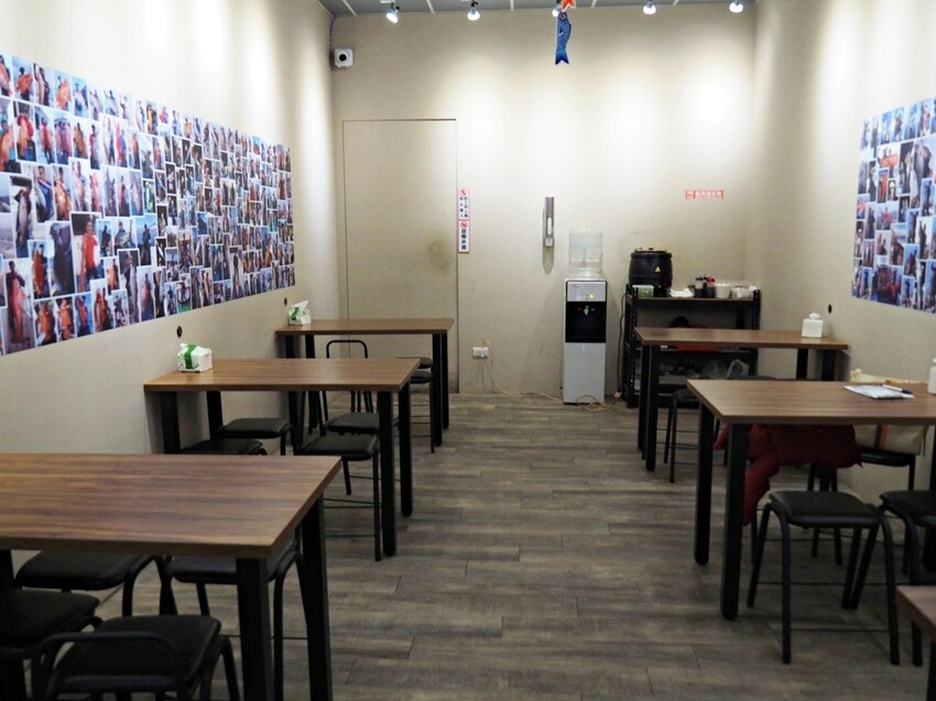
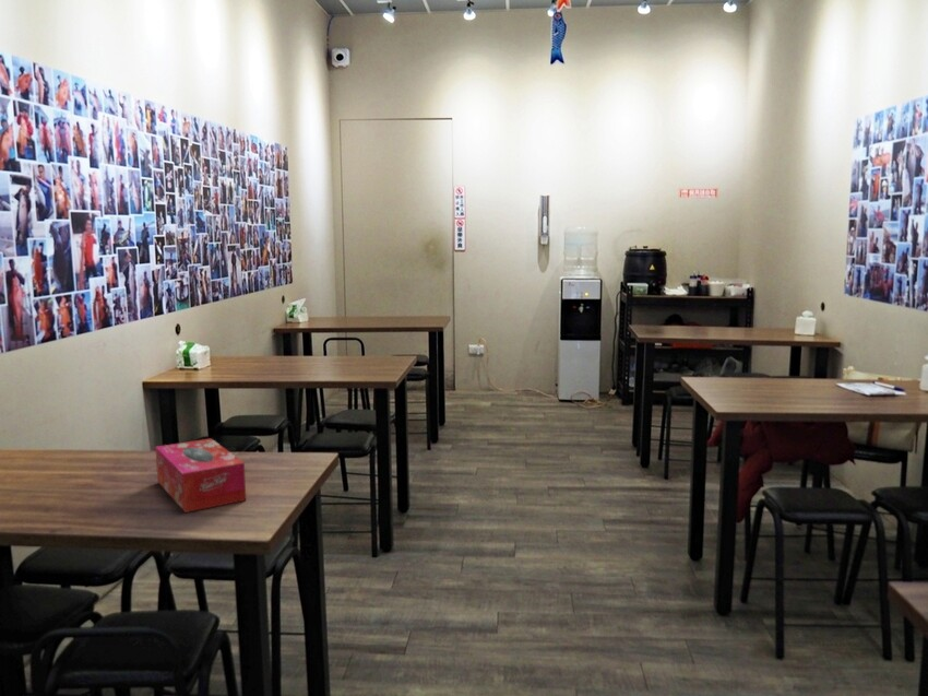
+ tissue box [154,437,247,514]
